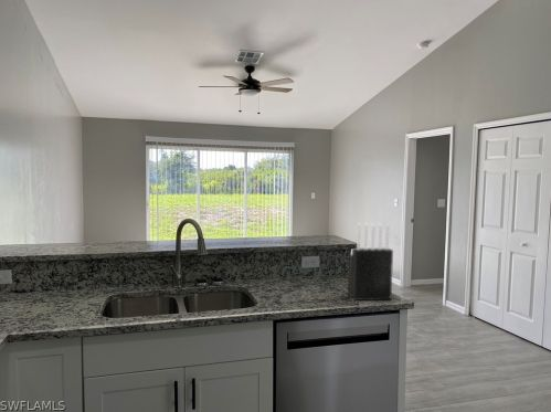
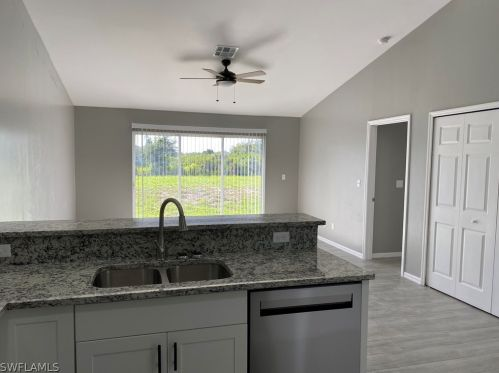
- knife block [347,223,394,302]
